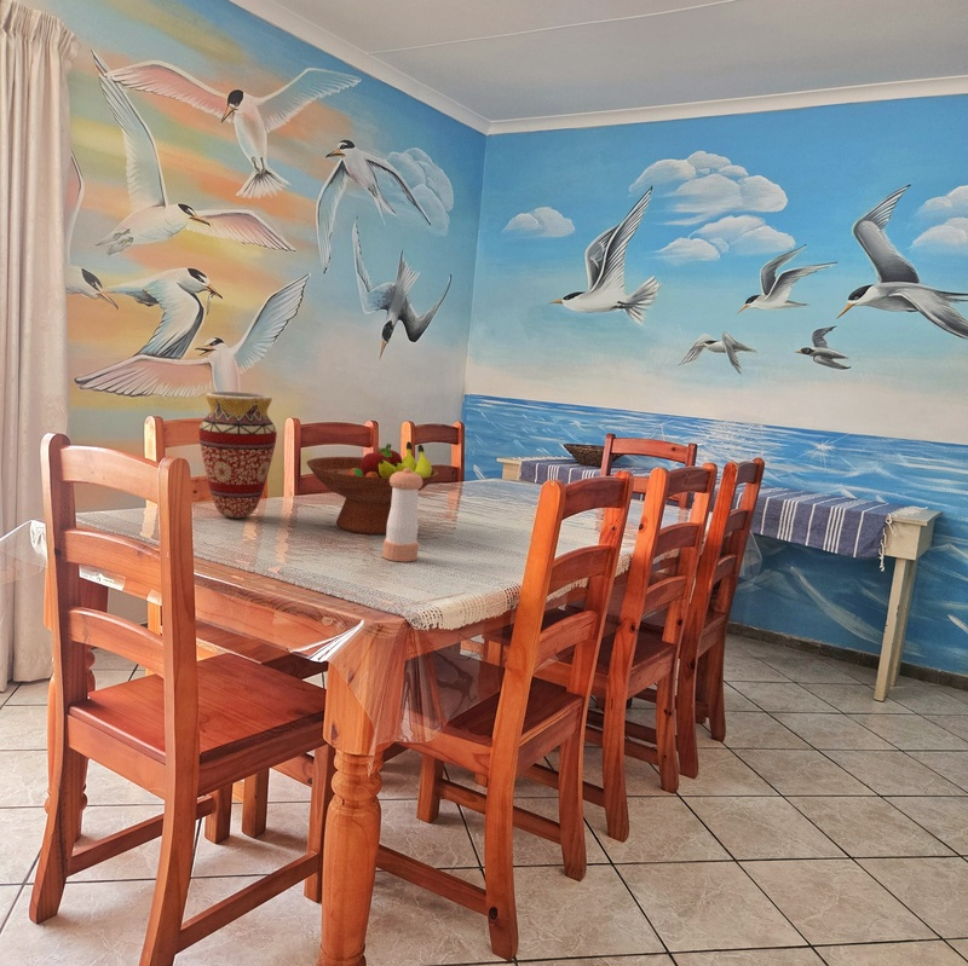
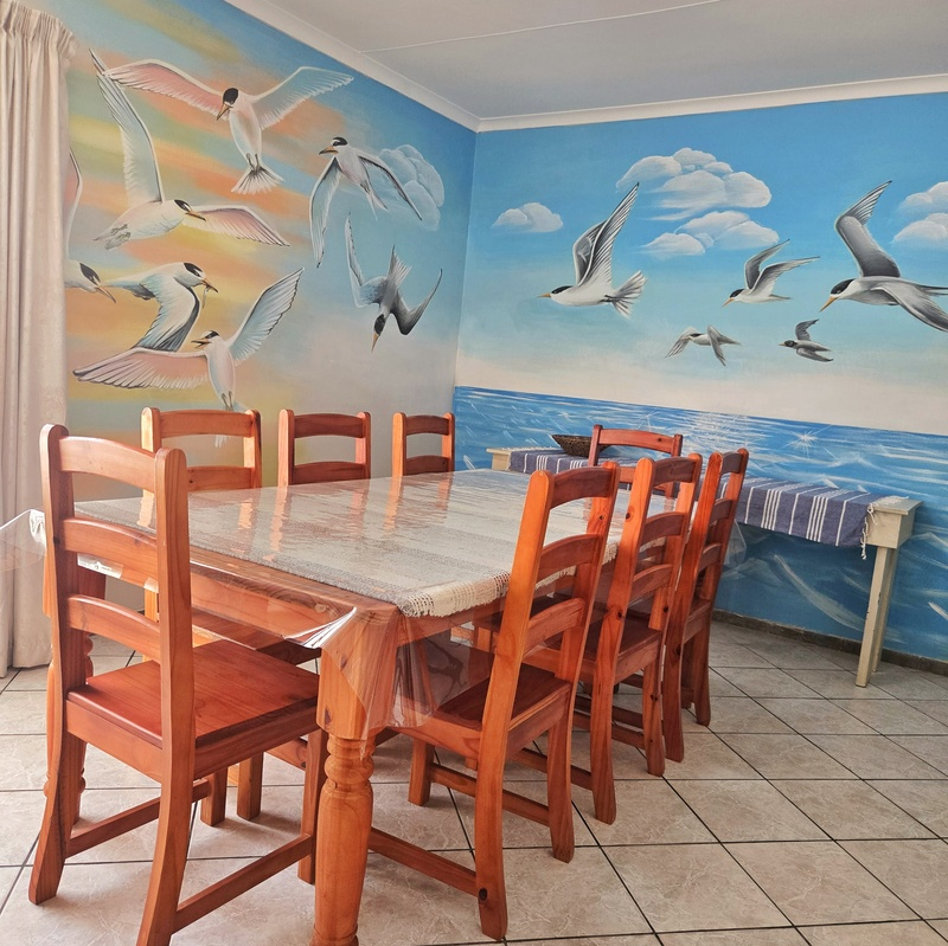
- fruit bowl [306,440,439,536]
- pepper shaker [382,468,422,562]
- vase [197,391,278,519]
